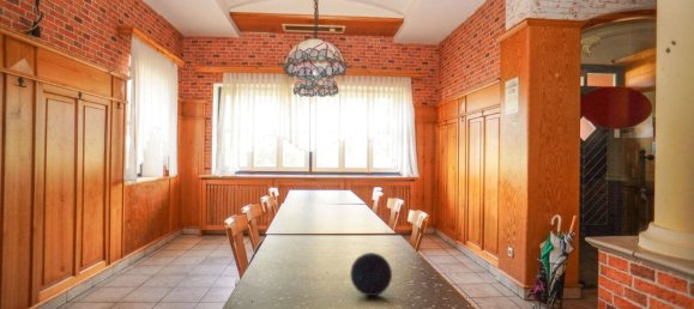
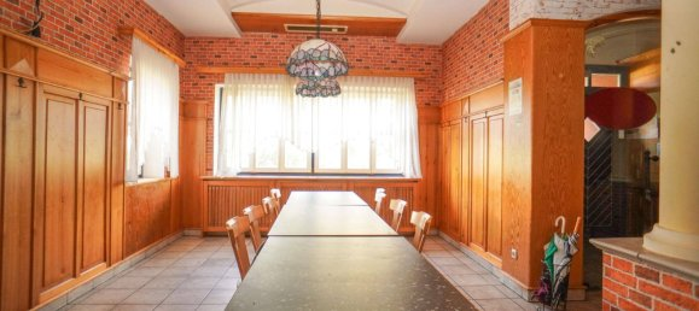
- decorative orb [349,252,393,297]
